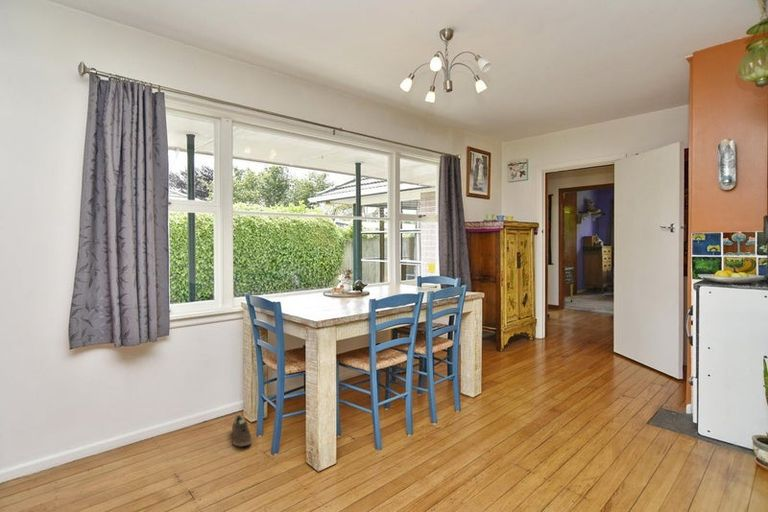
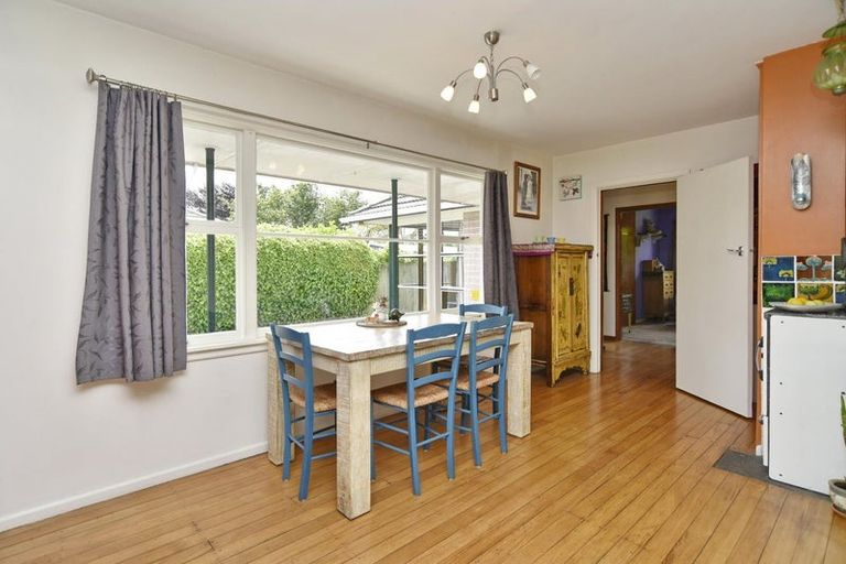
- sneaker [231,413,253,448]
